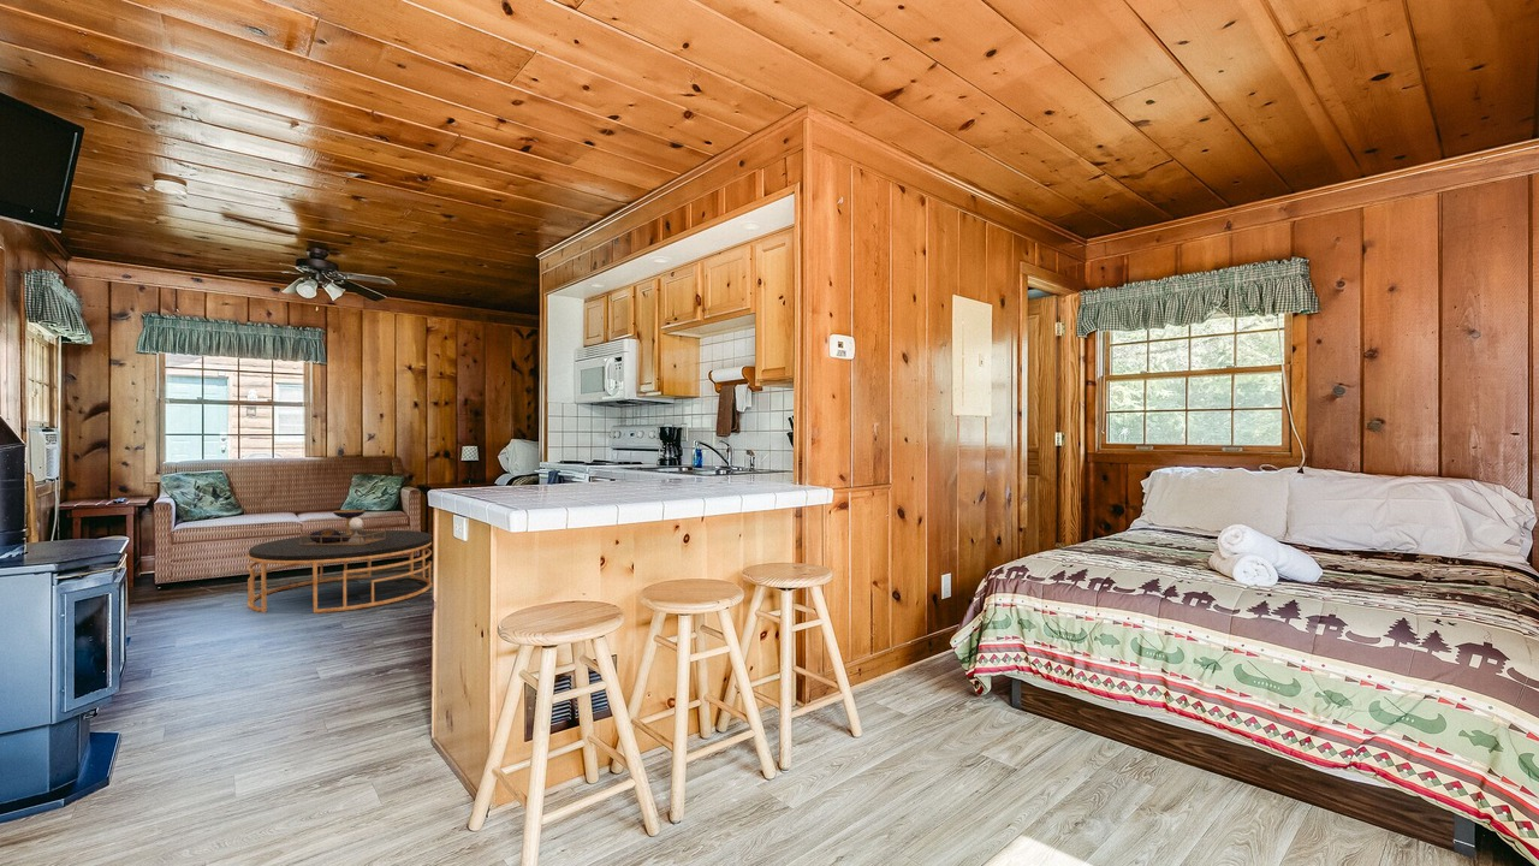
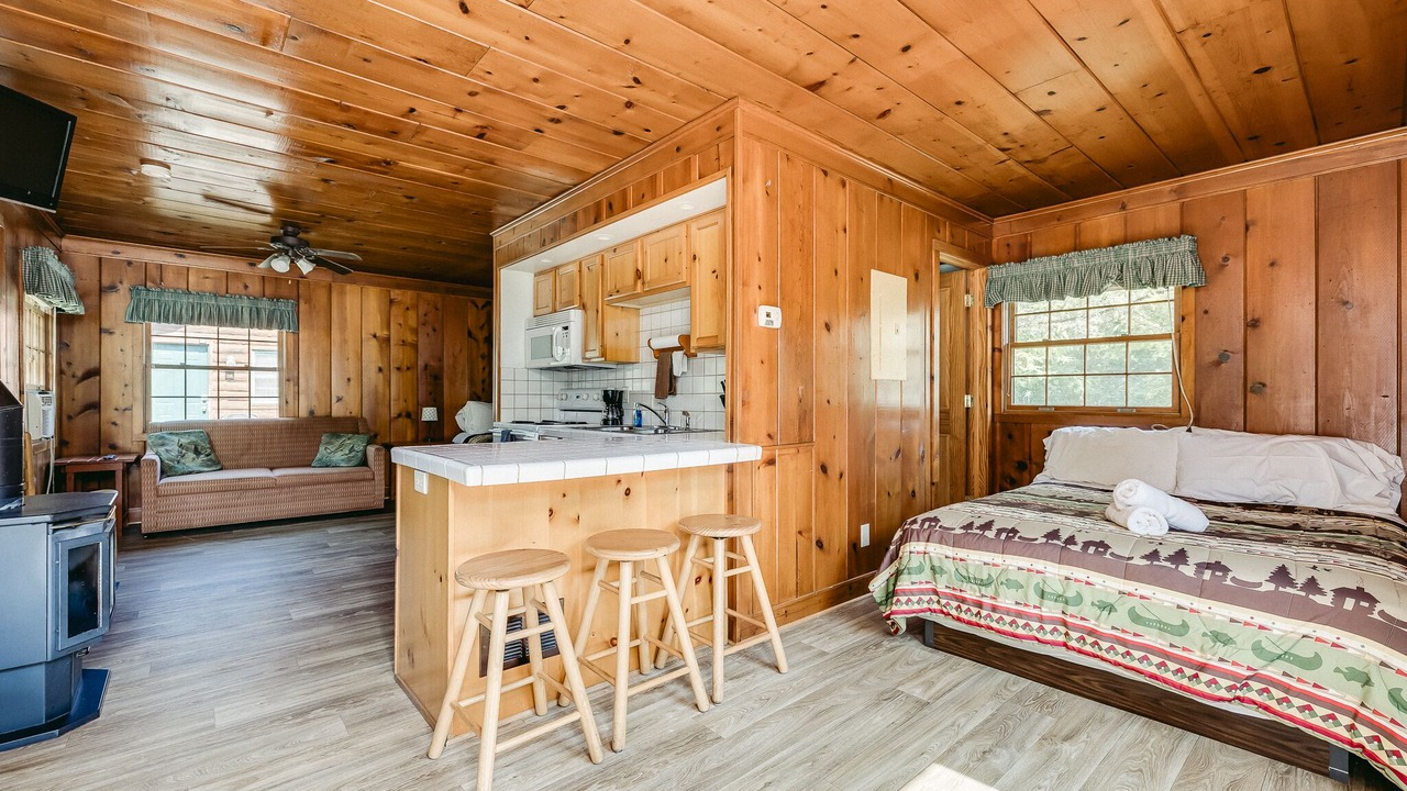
- coffee table [246,509,434,615]
